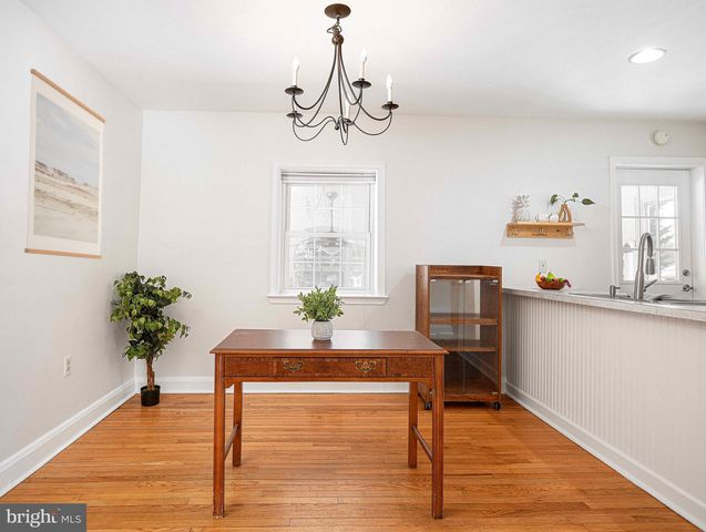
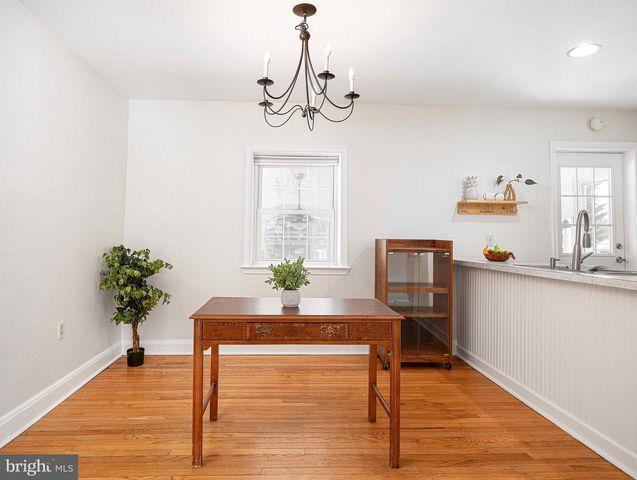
- wall art [23,68,106,260]
